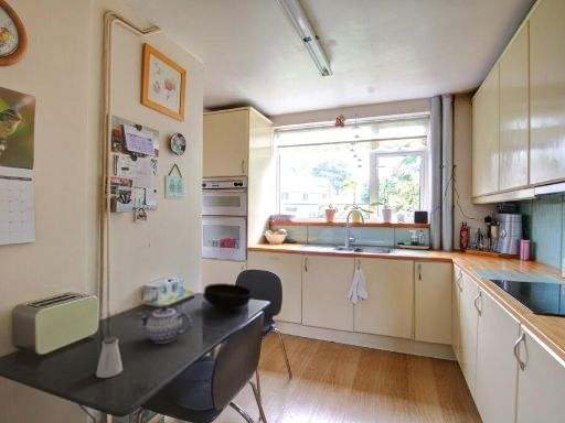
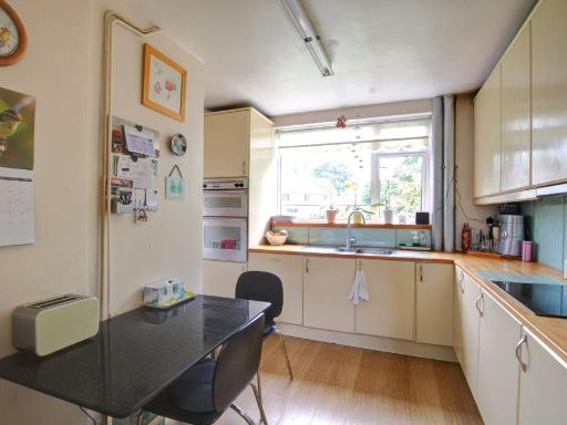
- teapot [136,305,193,345]
- saltshaker [95,336,124,379]
- bowl [203,282,253,311]
